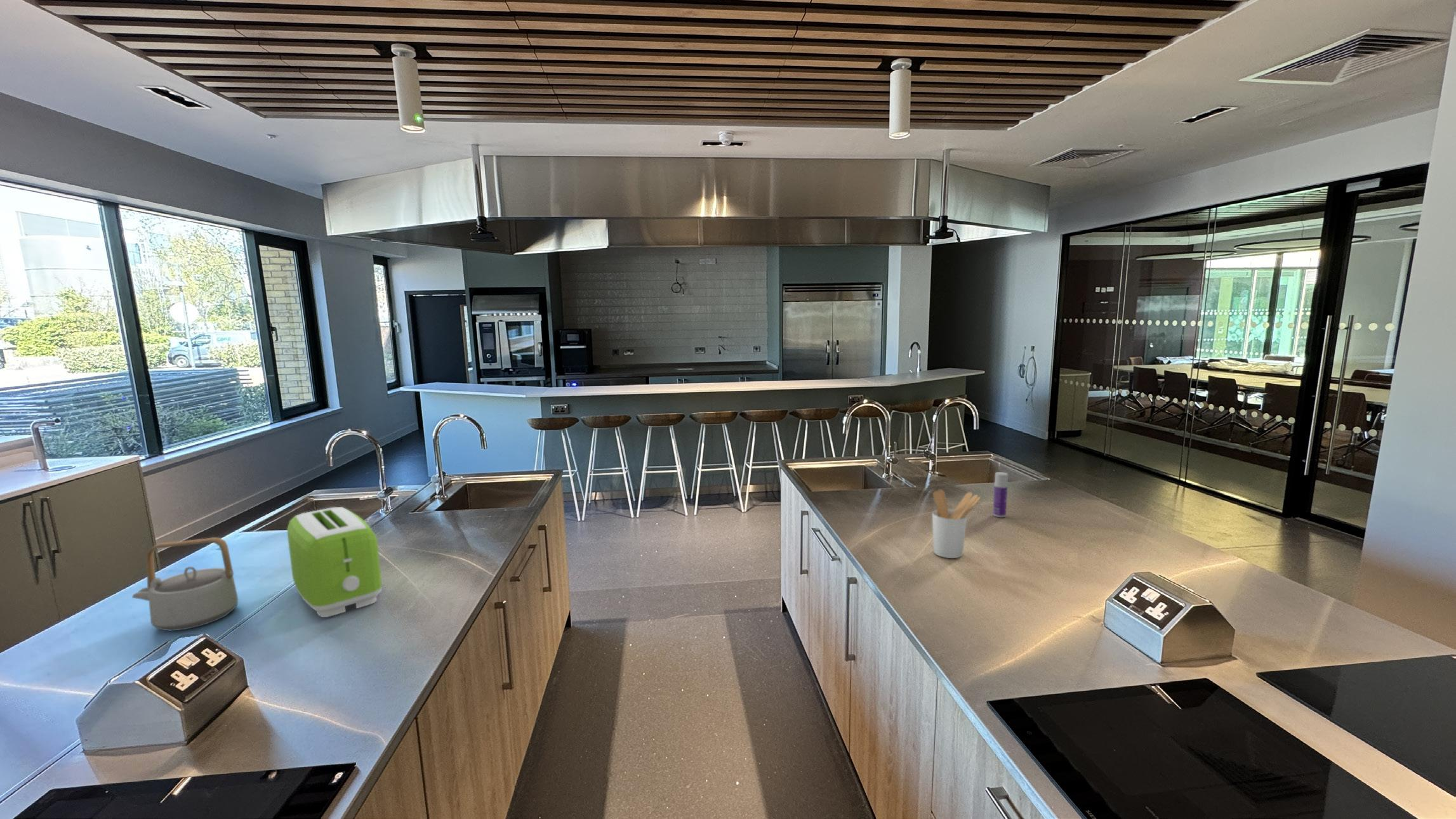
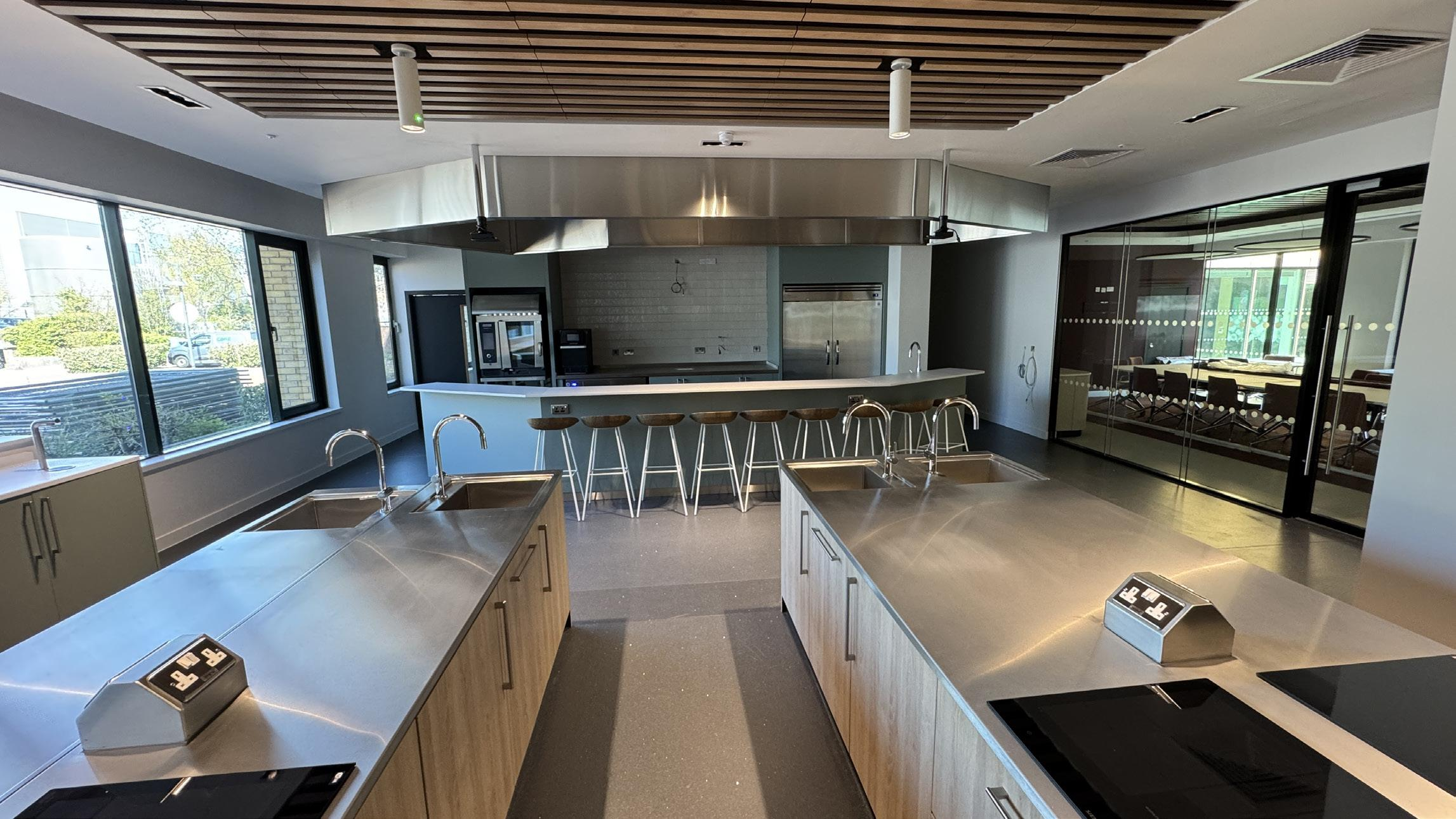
- utensil holder [932,489,981,559]
- toaster [286,506,383,618]
- bottle [992,471,1009,518]
- teapot [132,537,239,632]
